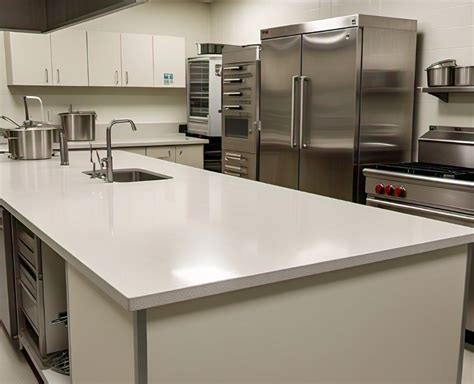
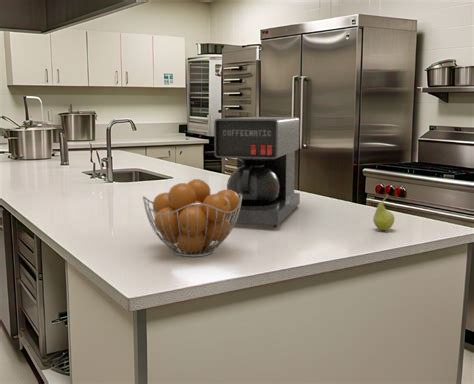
+ fruit [372,194,395,231]
+ fruit basket [142,178,242,258]
+ coffee maker [213,116,301,229]
